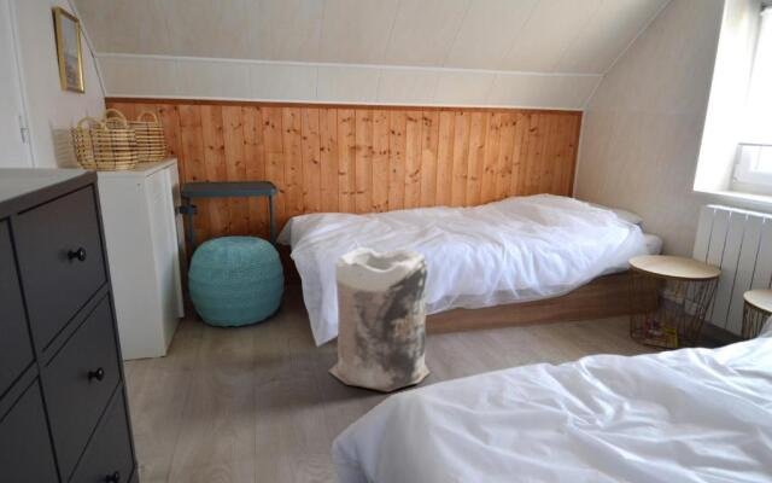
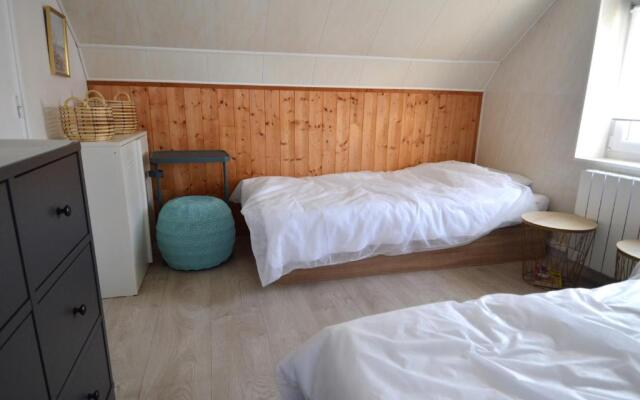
- bag [327,246,431,392]
